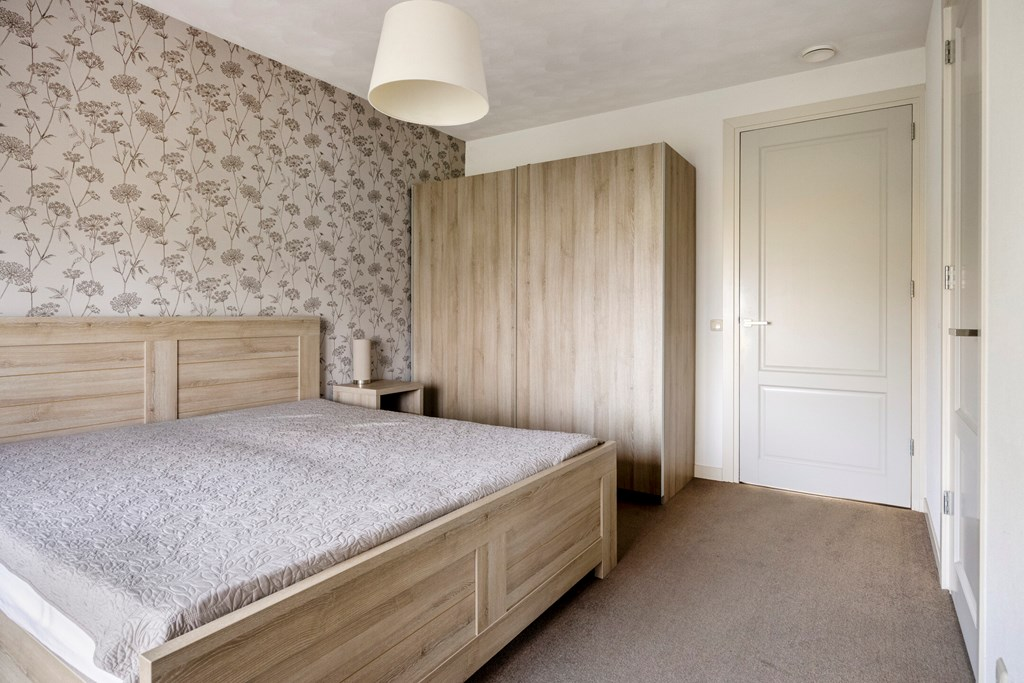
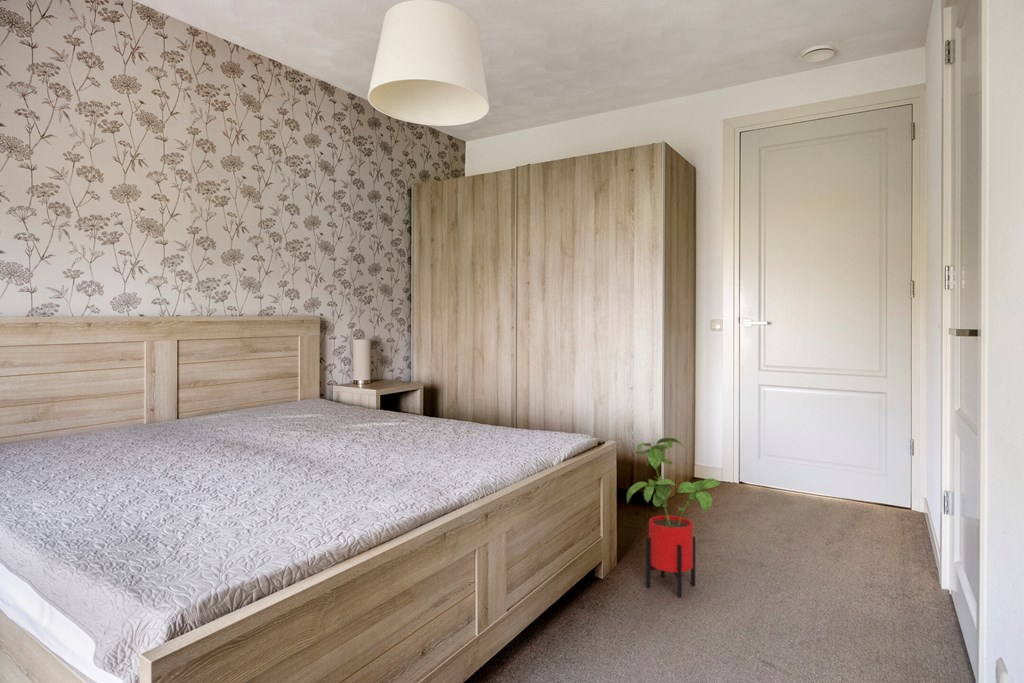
+ house plant [626,437,723,597]
